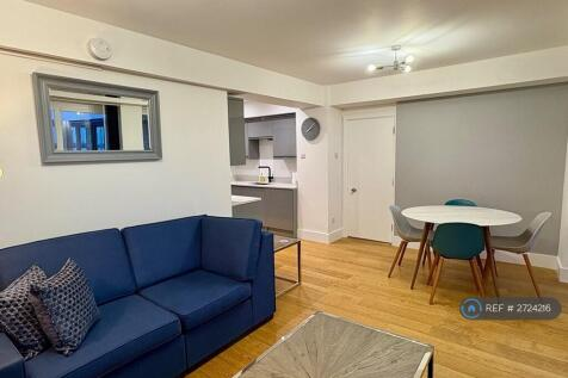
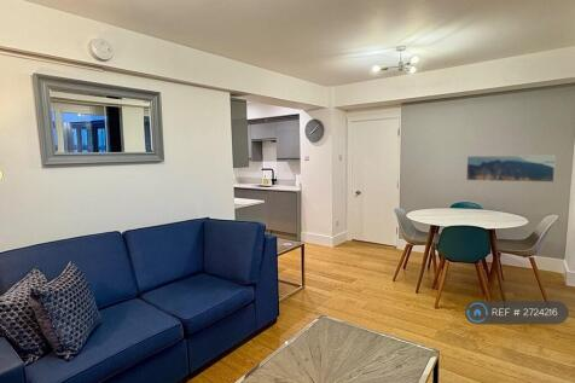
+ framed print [465,153,557,184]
